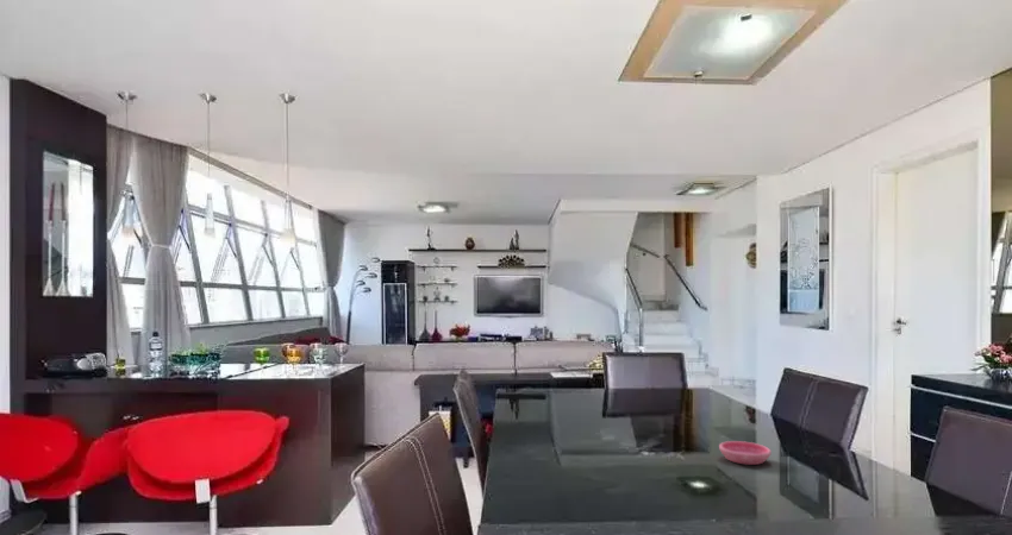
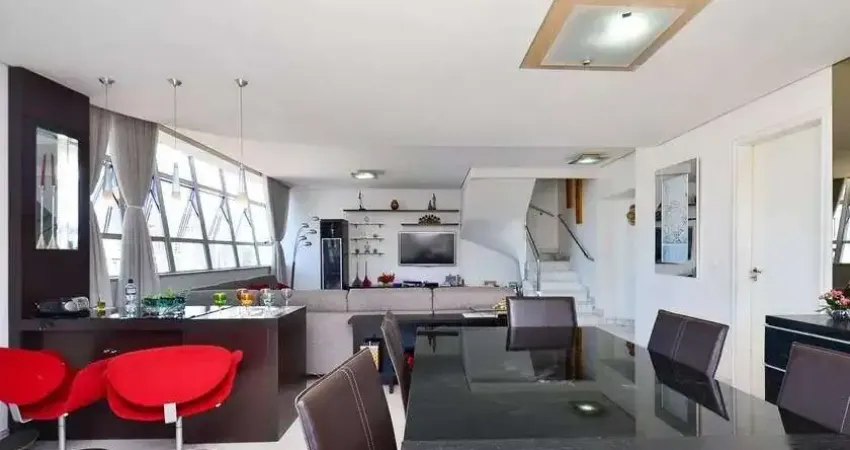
- saucer [718,440,773,466]
